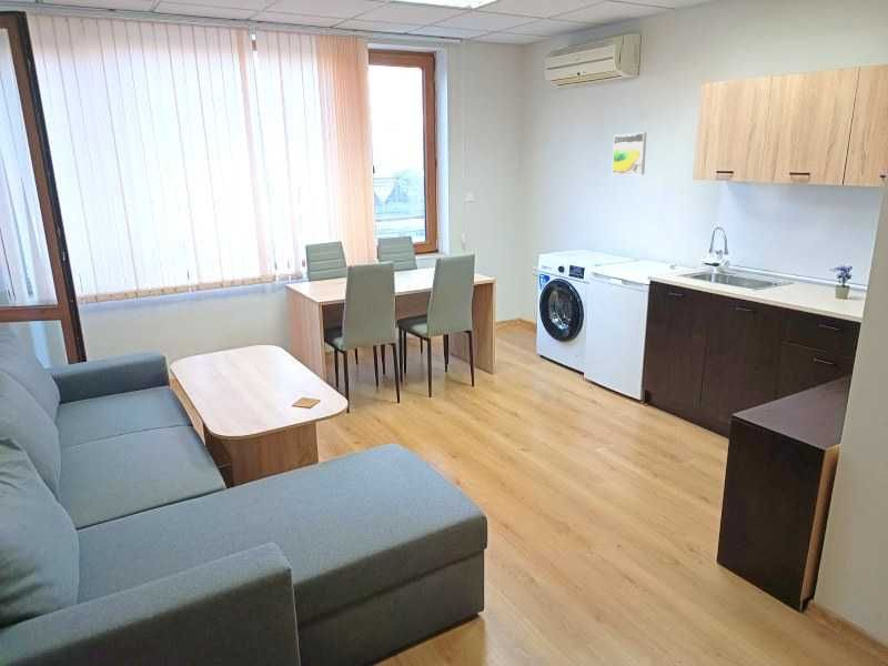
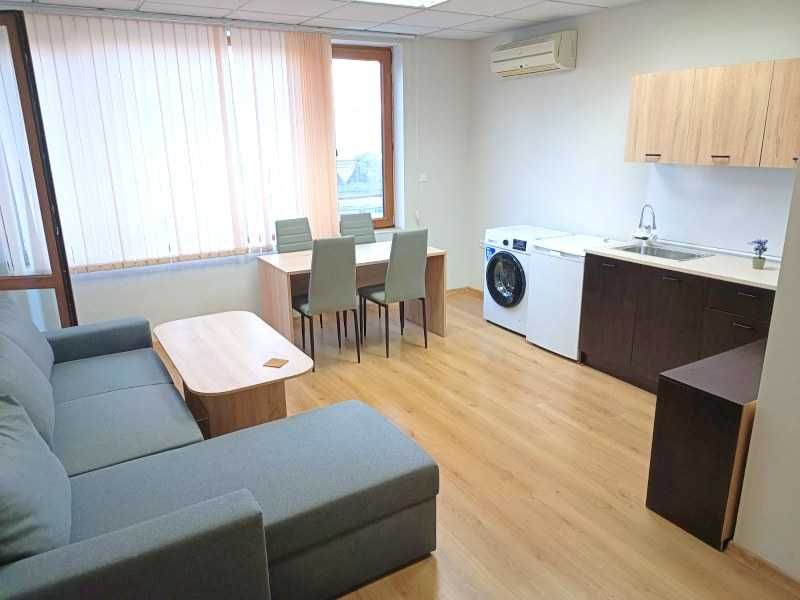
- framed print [610,131,647,176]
